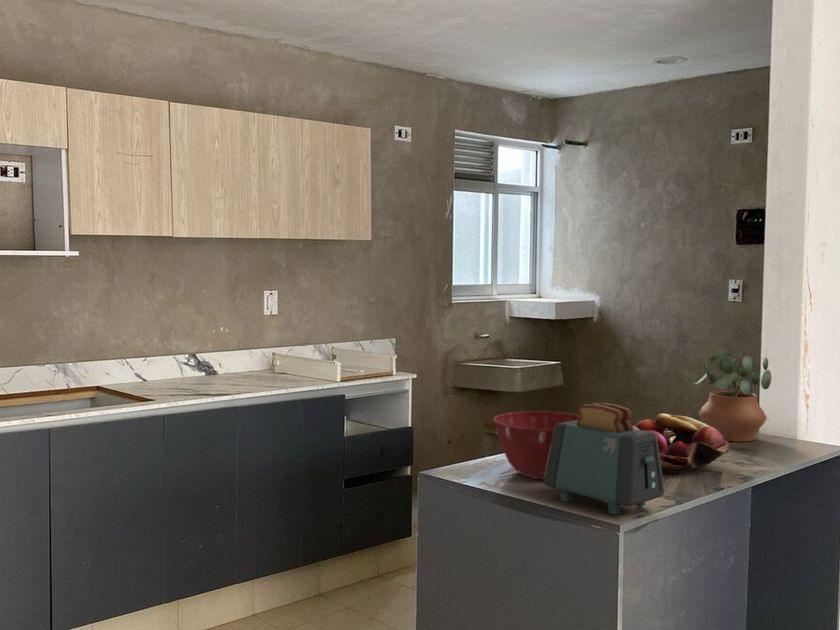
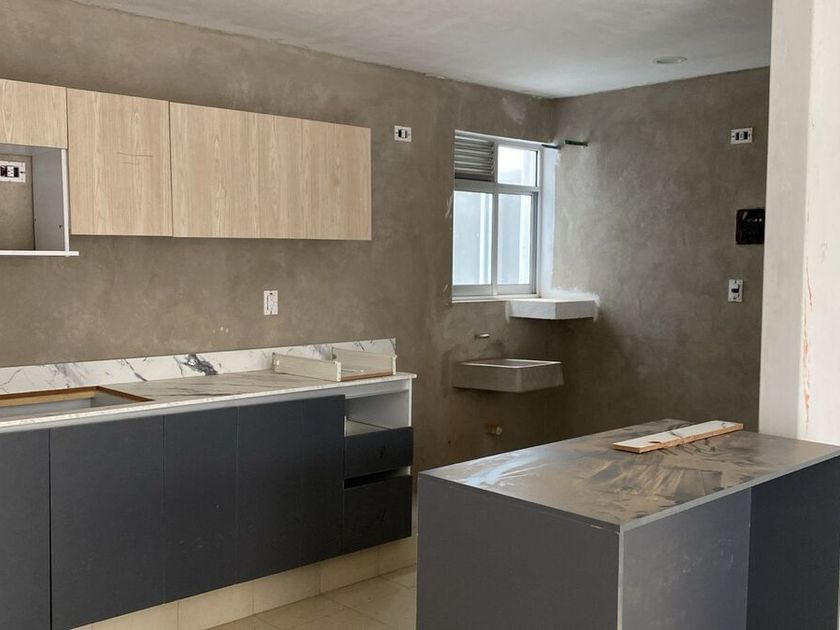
- toaster [543,402,665,516]
- mixing bowl [492,410,580,480]
- fruit basket [632,413,732,475]
- potted plant [694,348,773,443]
